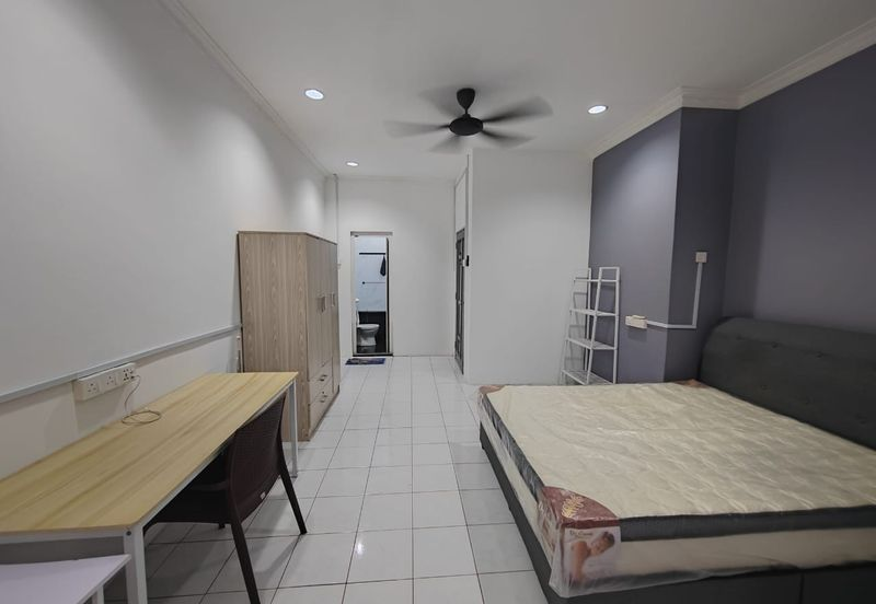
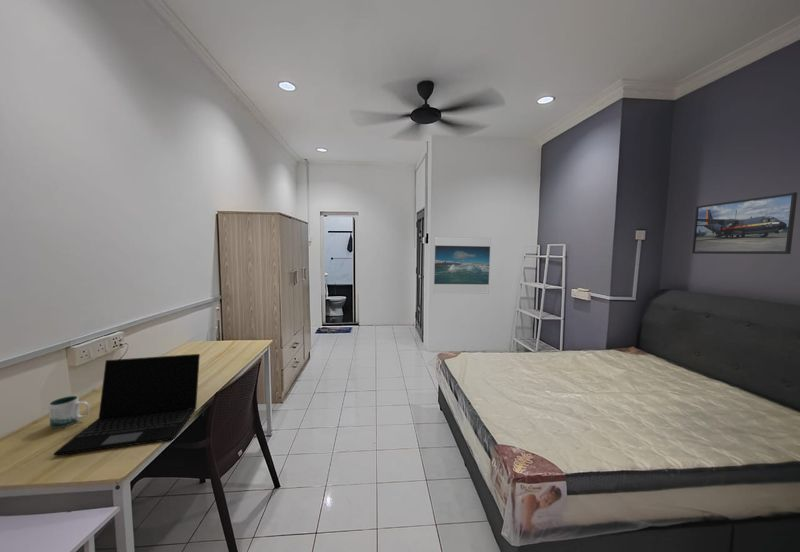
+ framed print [432,236,492,295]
+ mug [48,395,91,429]
+ laptop [53,353,201,456]
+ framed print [691,191,798,255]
